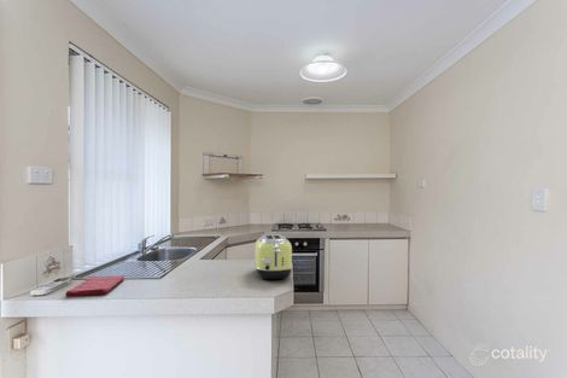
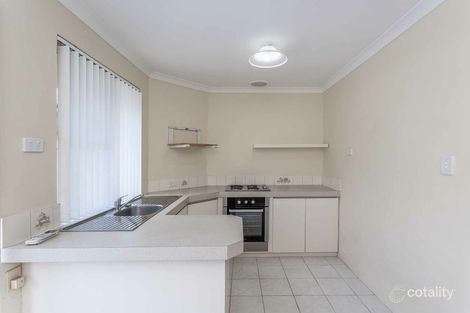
- toaster [253,233,293,280]
- dish towel [64,274,125,297]
